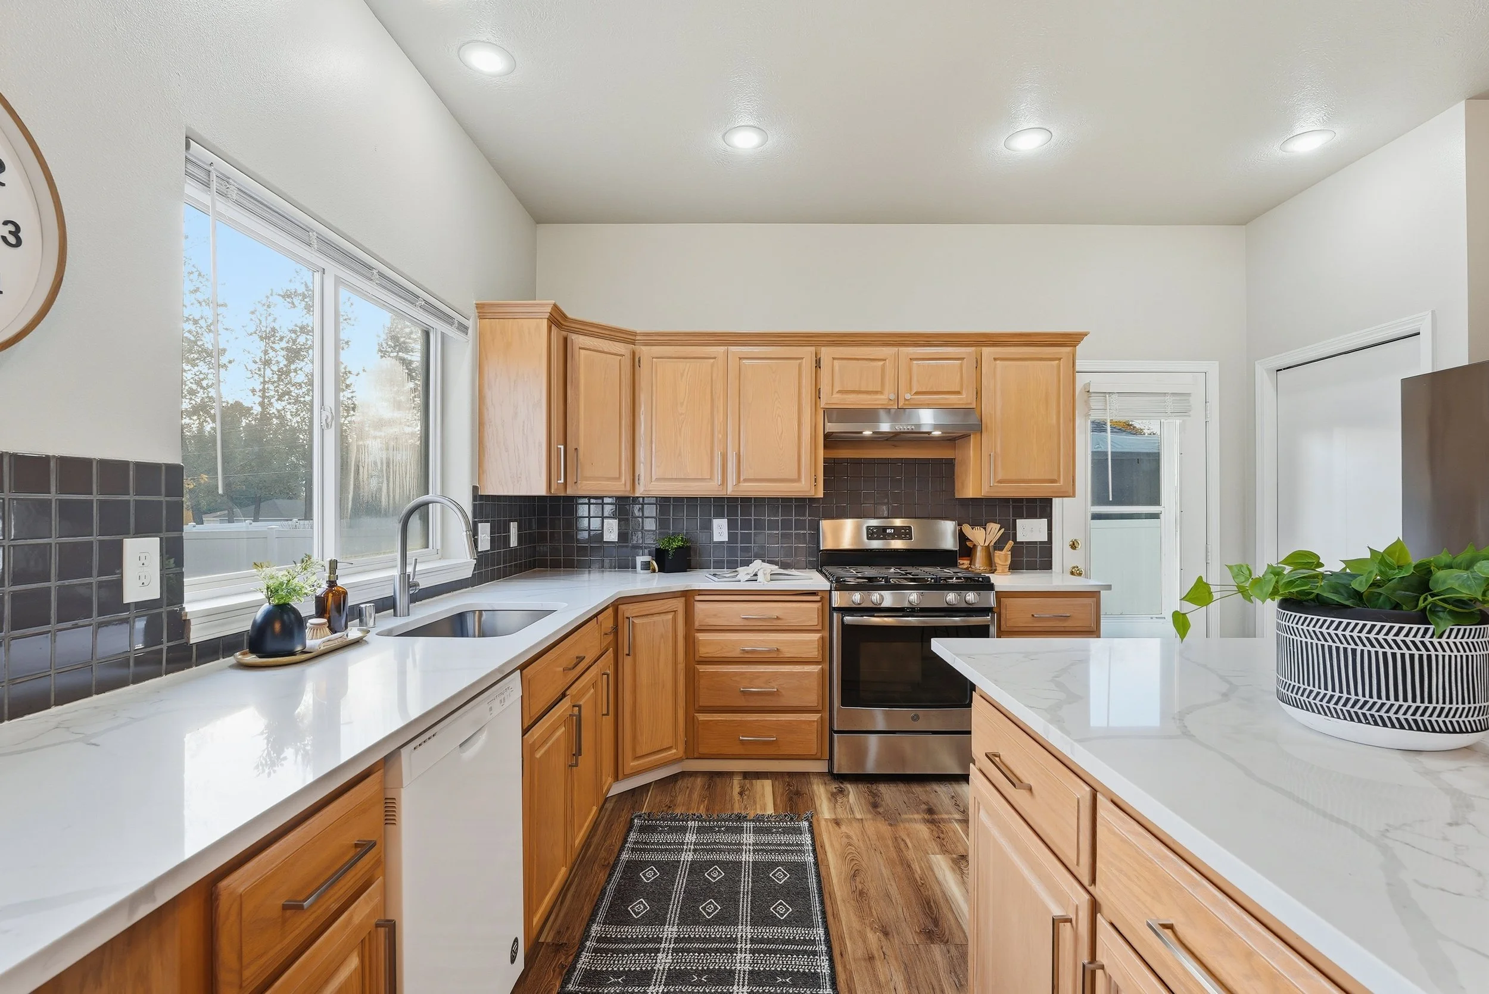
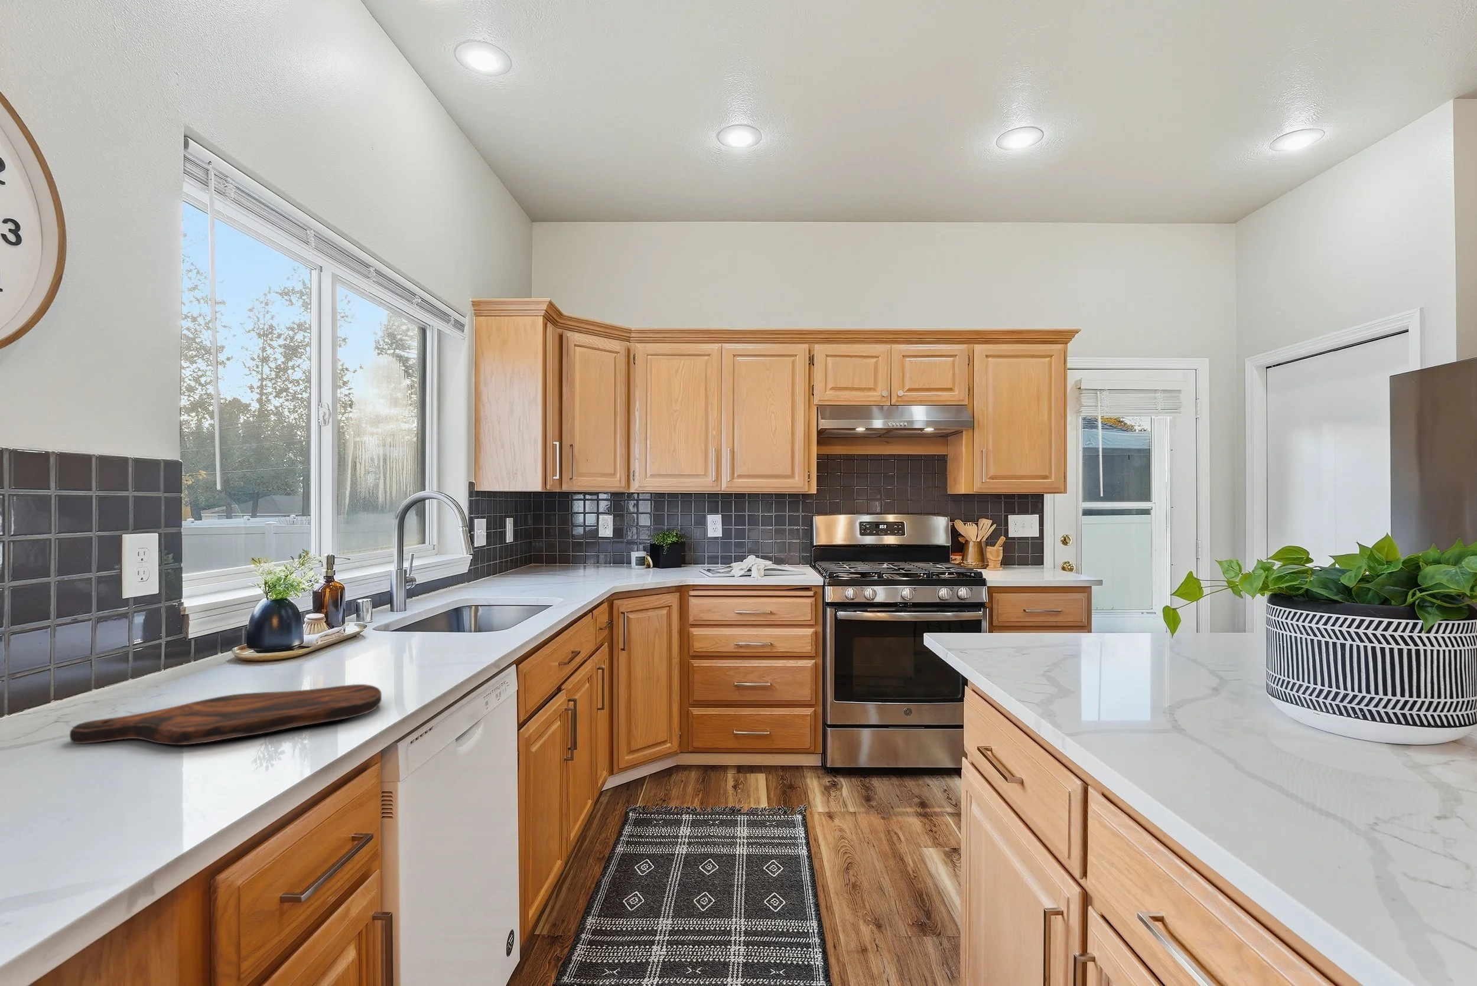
+ cutting board [69,683,382,746]
